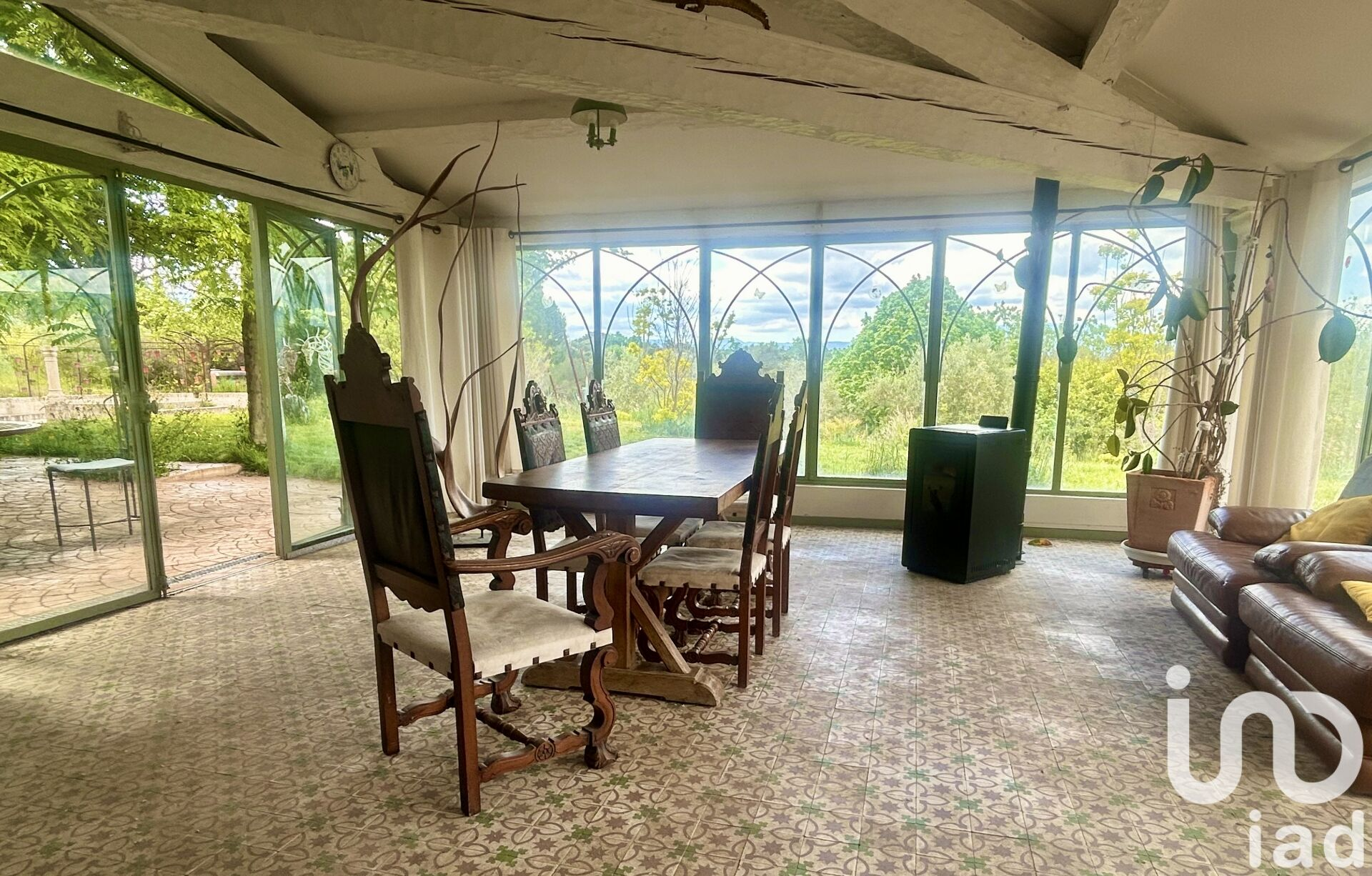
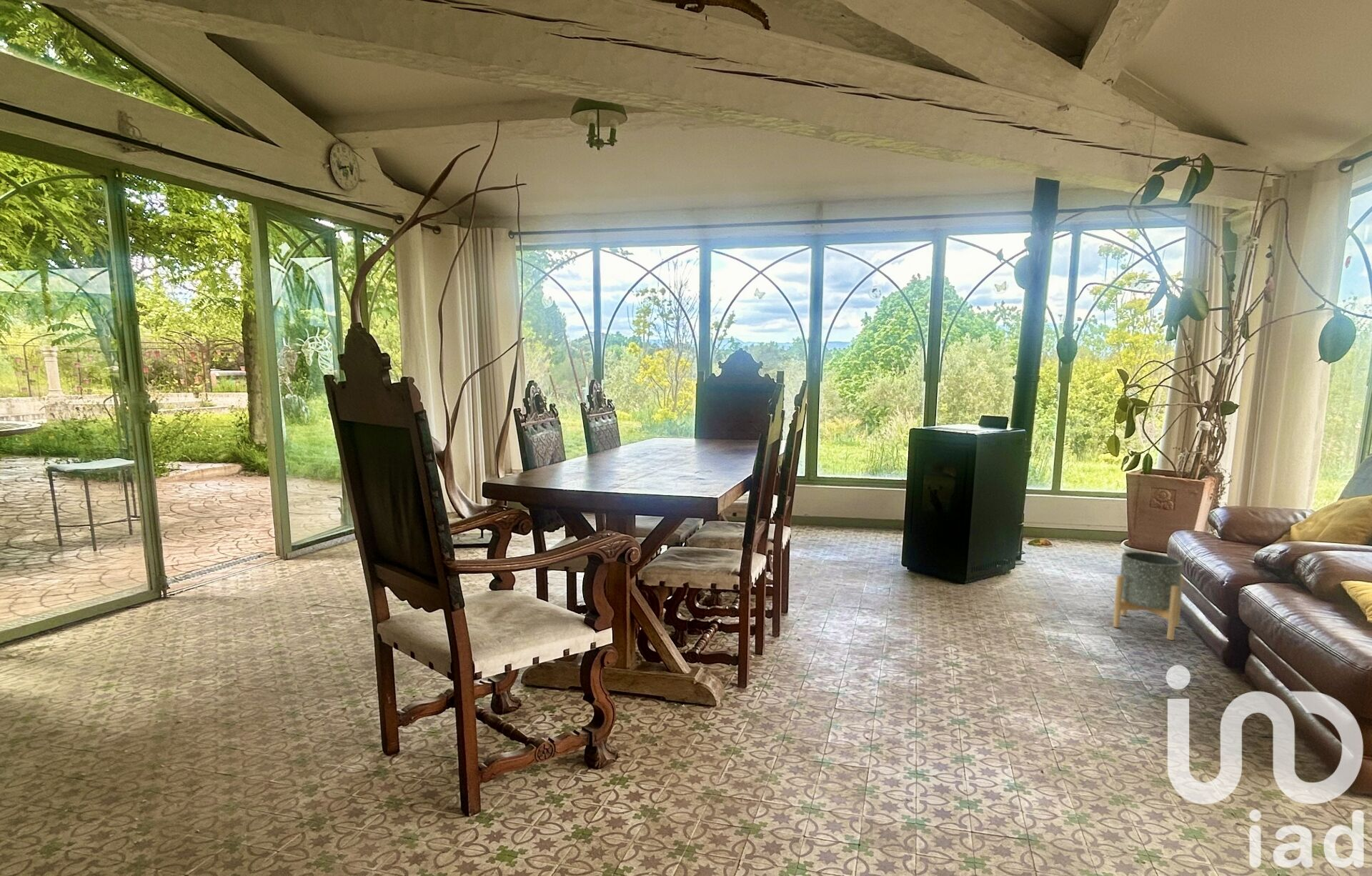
+ planter [1112,551,1184,641]
